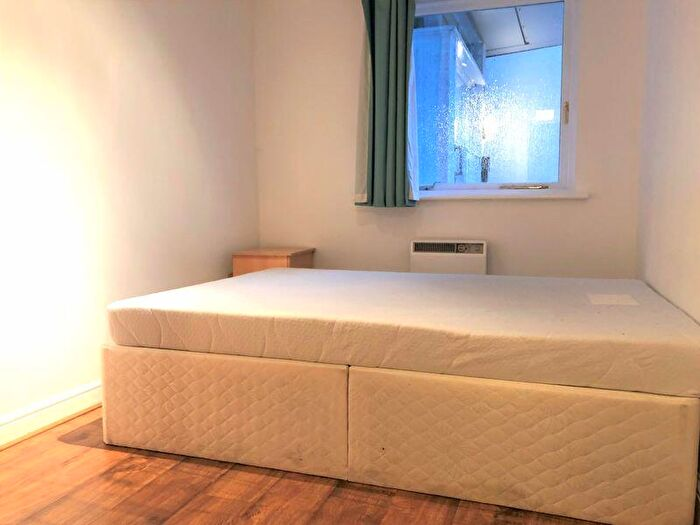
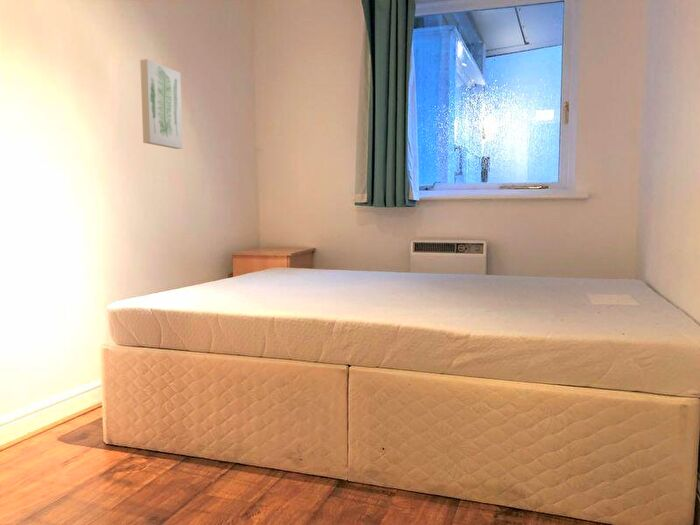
+ wall art [139,58,184,150]
